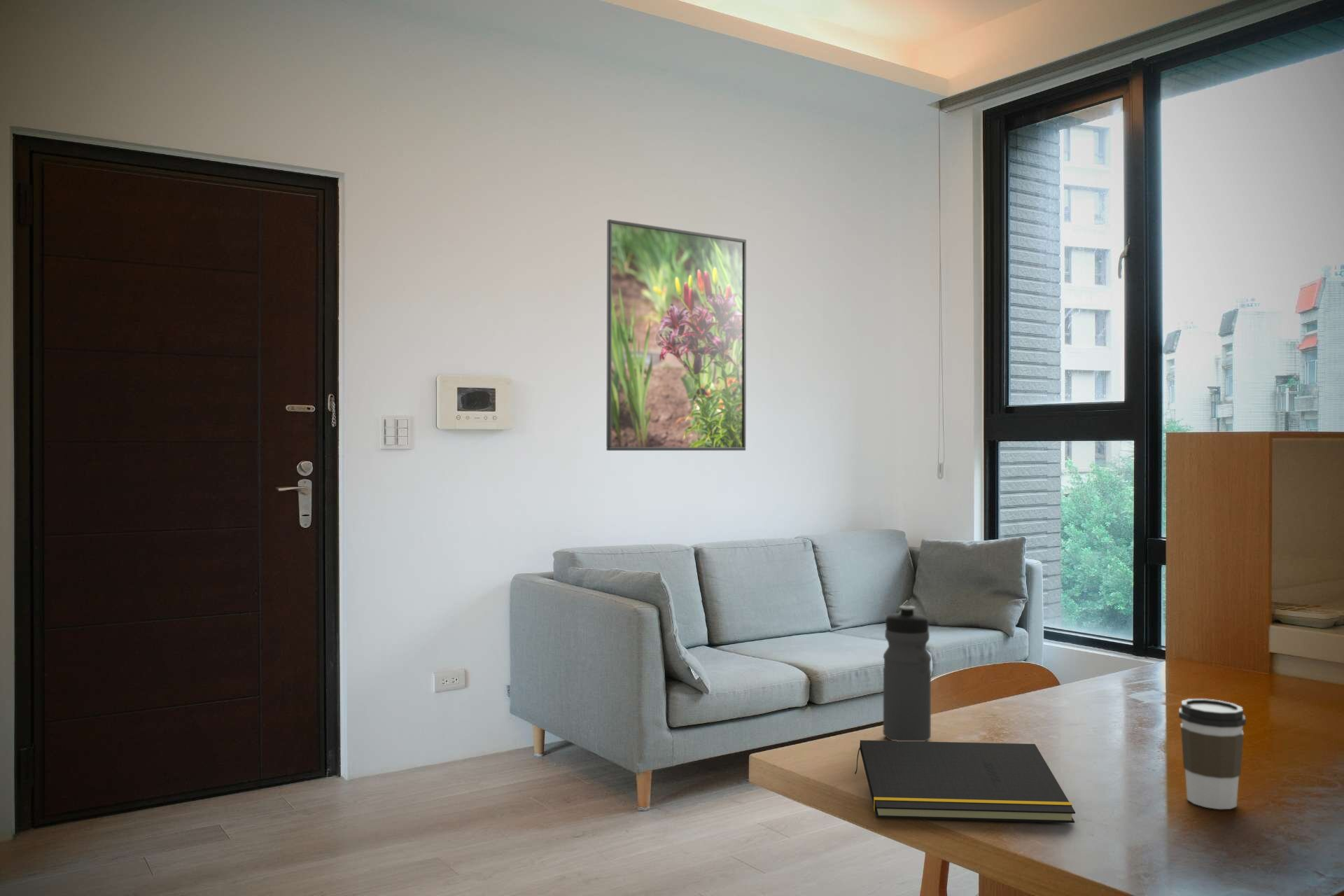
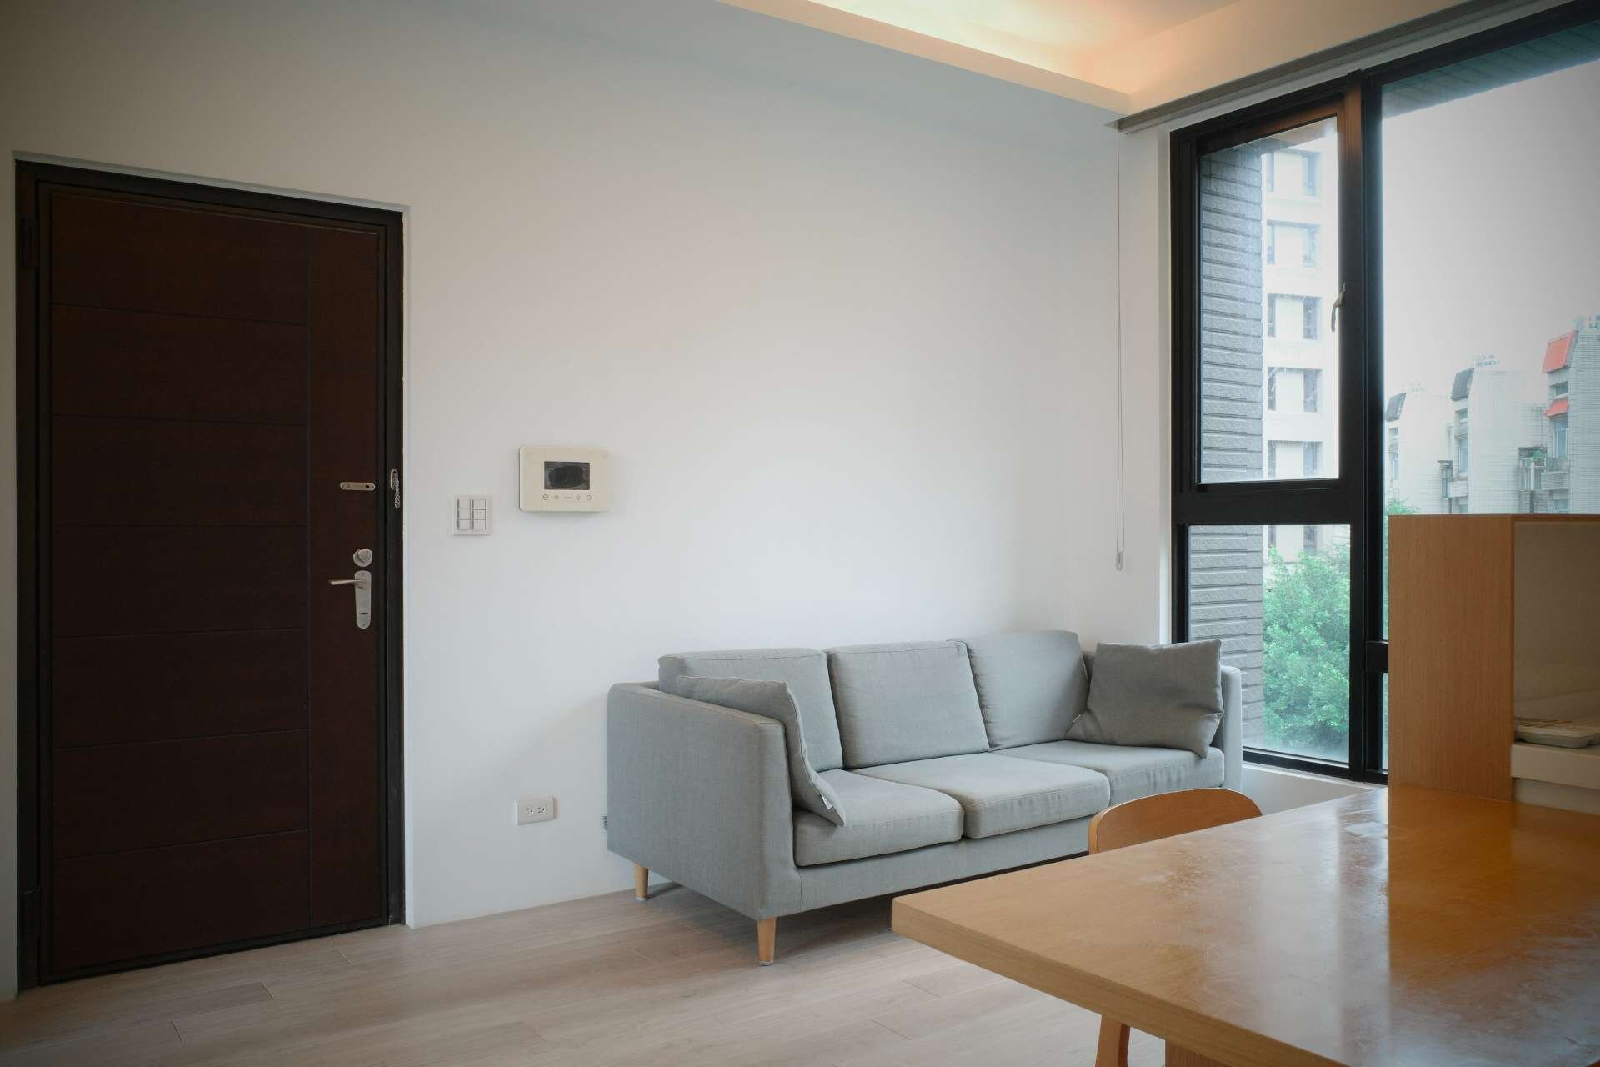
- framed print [605,218,747,451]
- notepad [854,739,1076,824]
- water bottle [883,605,932,741]
- coffee cup [1178,698,1247,810]
